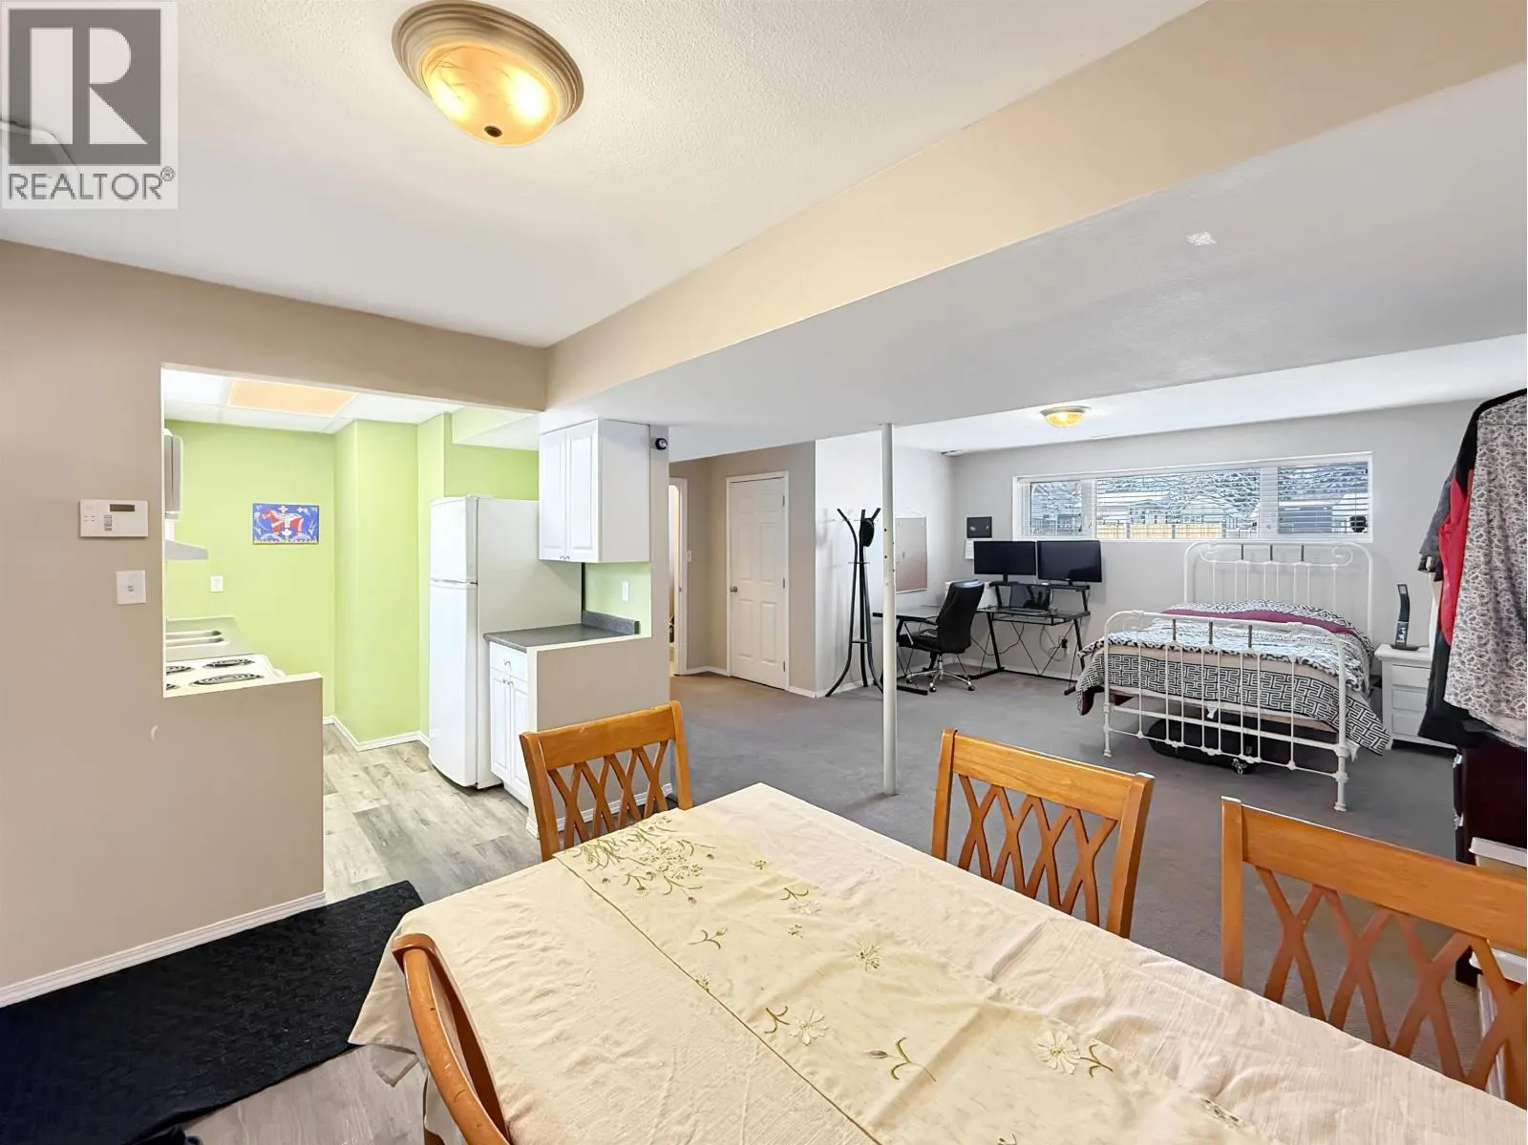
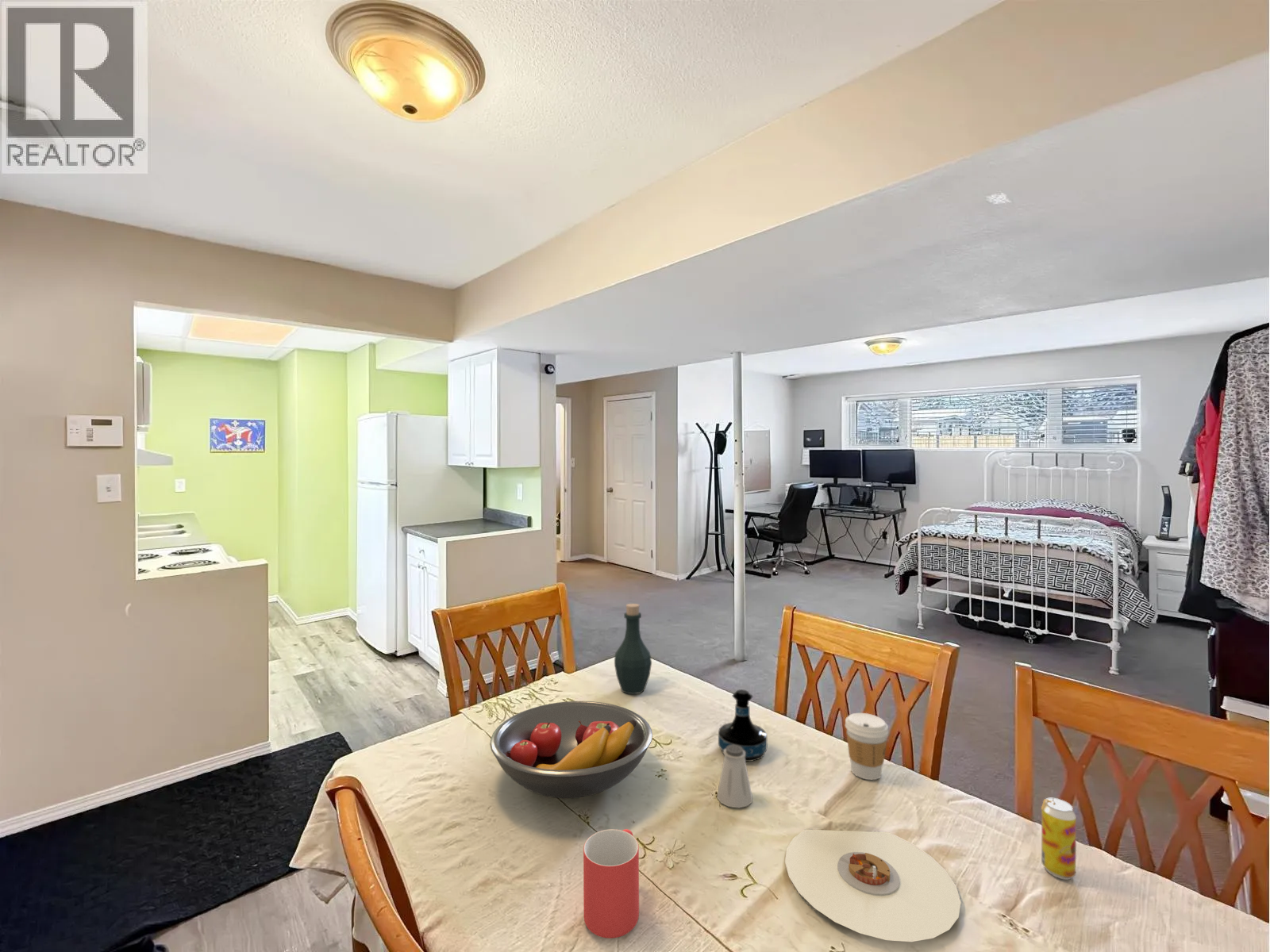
+ mug [583,828,640,939]
+ fruit bowl [489,701,653,799]
+ beverage can [1041,797,1077,881]
+ saltshaker [716,745,753,808]
+ plate [784,829,961,942]
+ tequila bottle [718,689,768,762]
+ coffee cup [845,712,889,781]
+ bottle [614,603,652,695]
